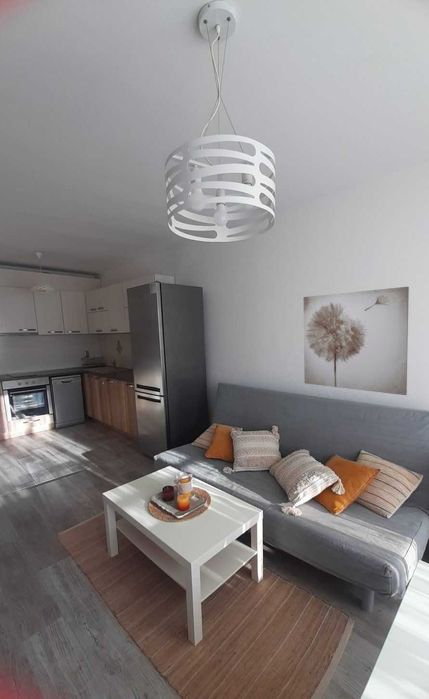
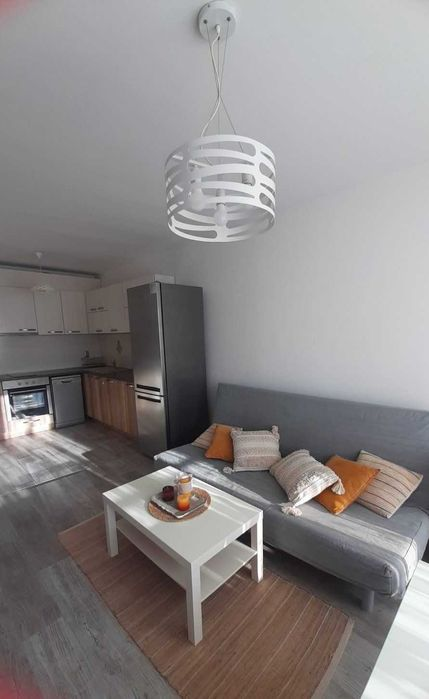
- wall art [303,286,410,396]
